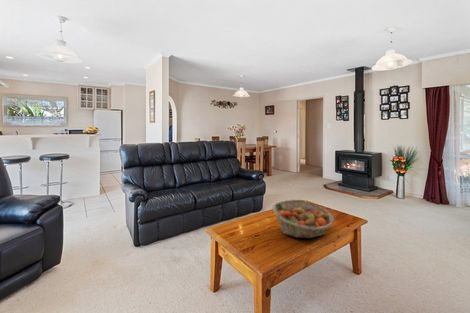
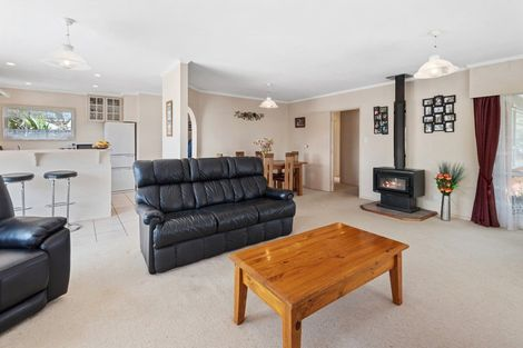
- fruit basket [271,199,335,239]
